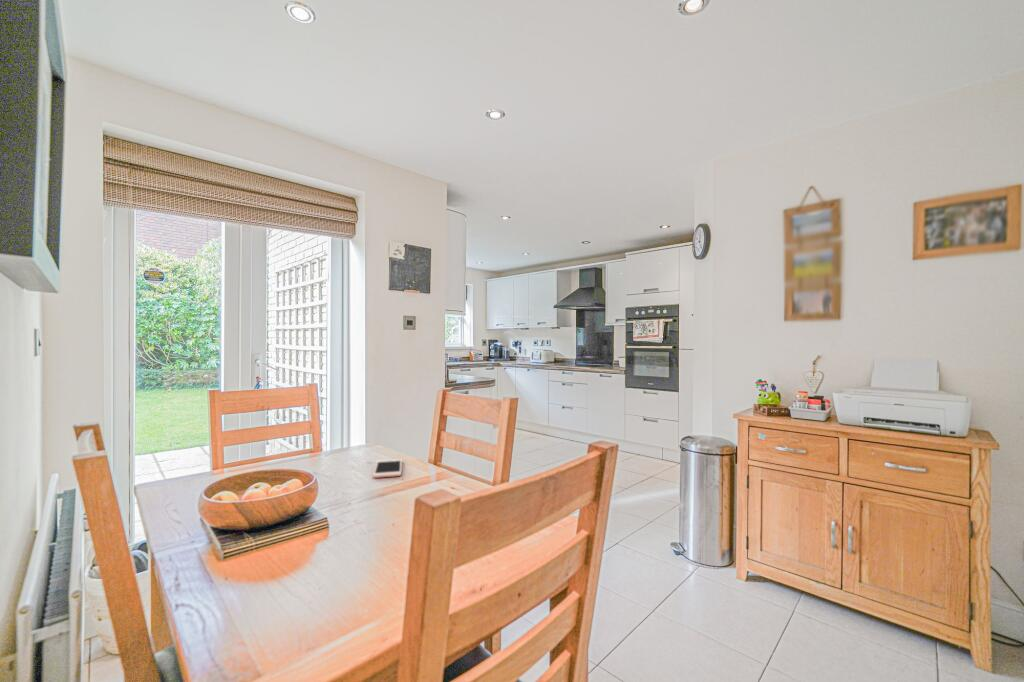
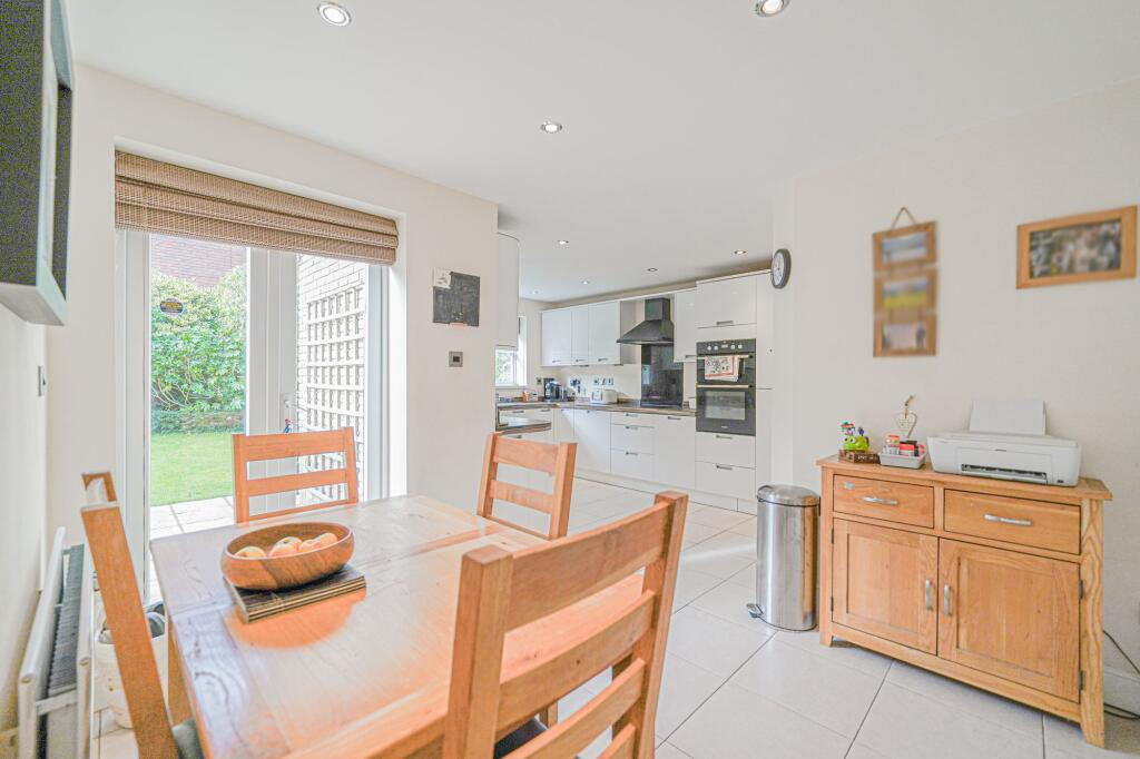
- cell phone [372,458,403,479]
